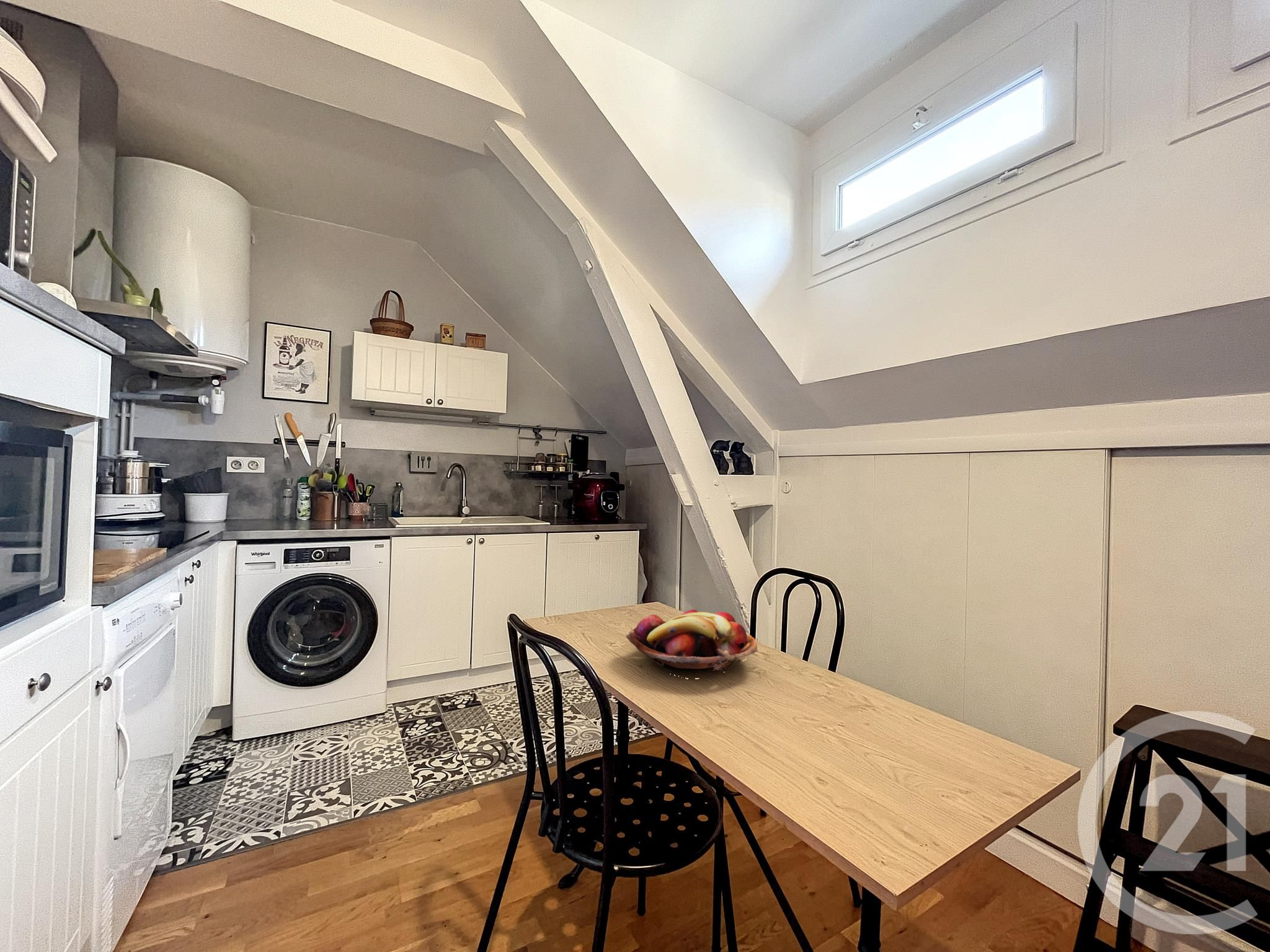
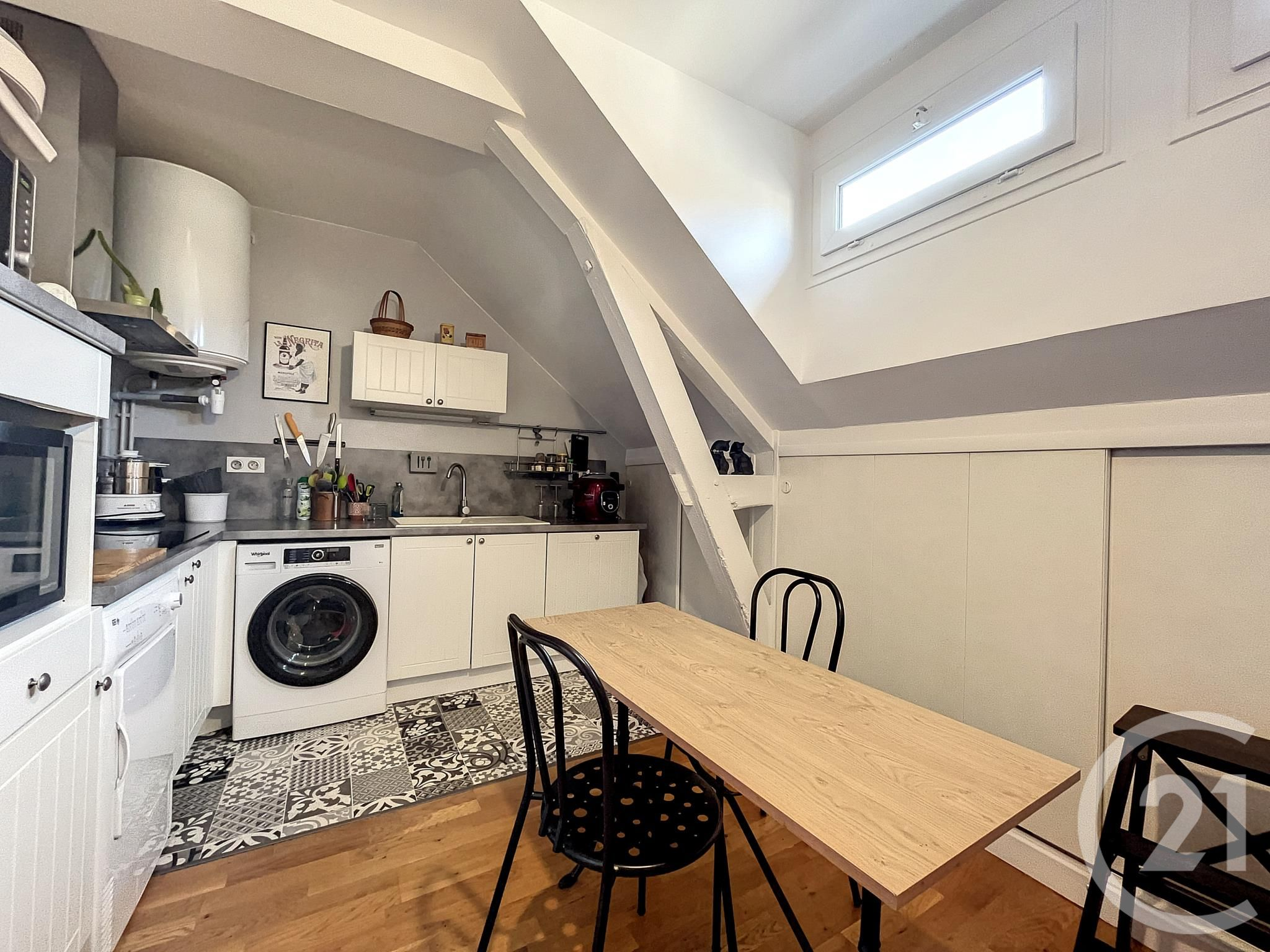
- fruit basket [626,609,758,680]
